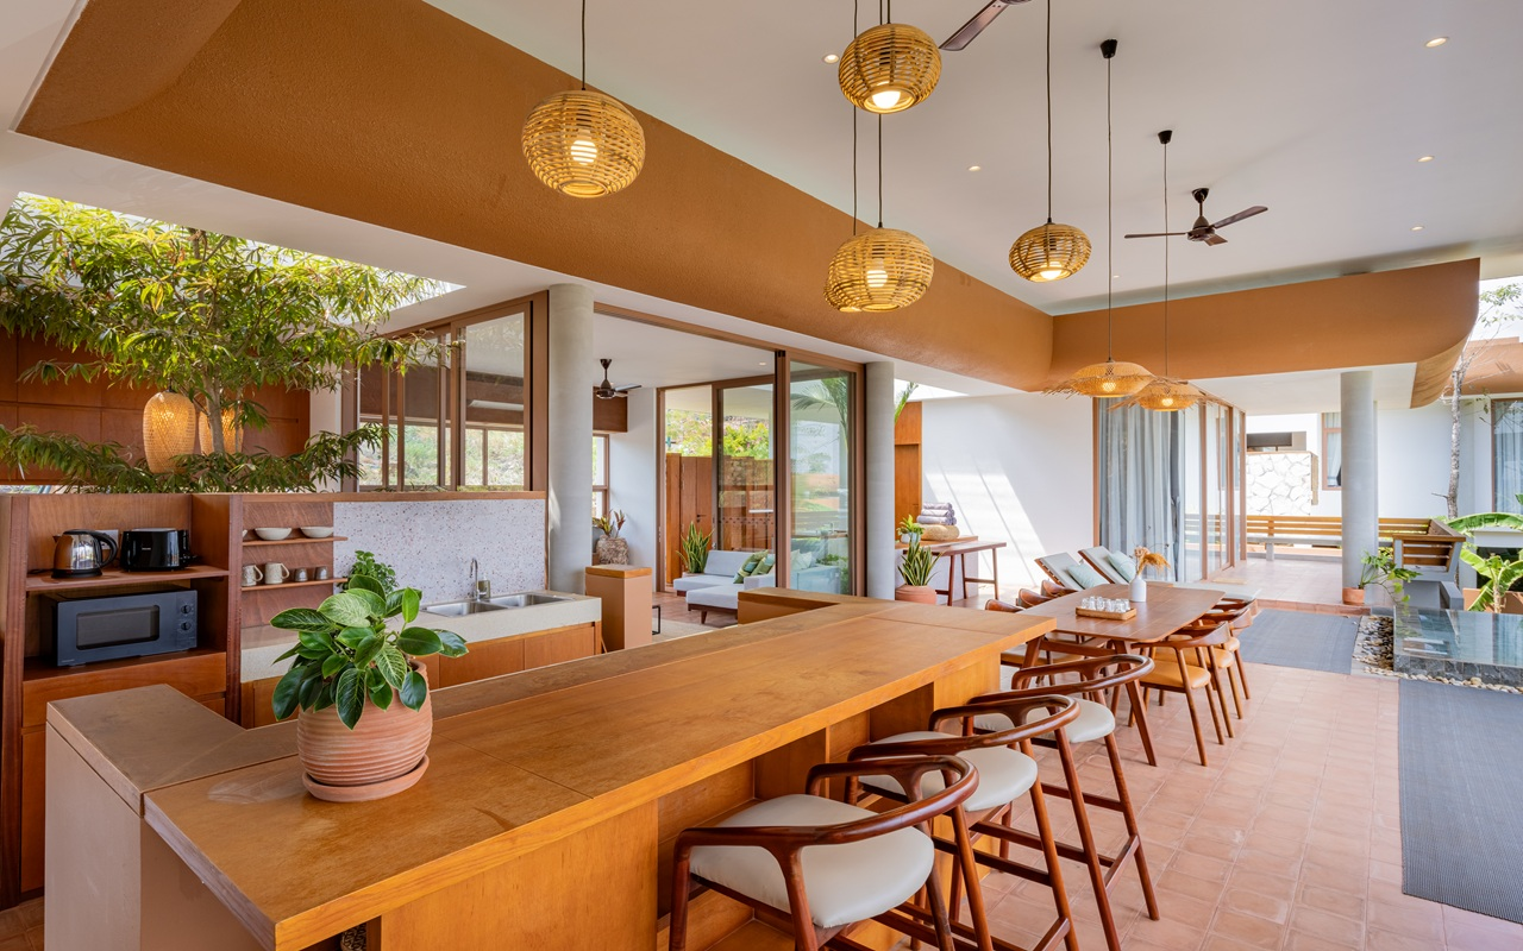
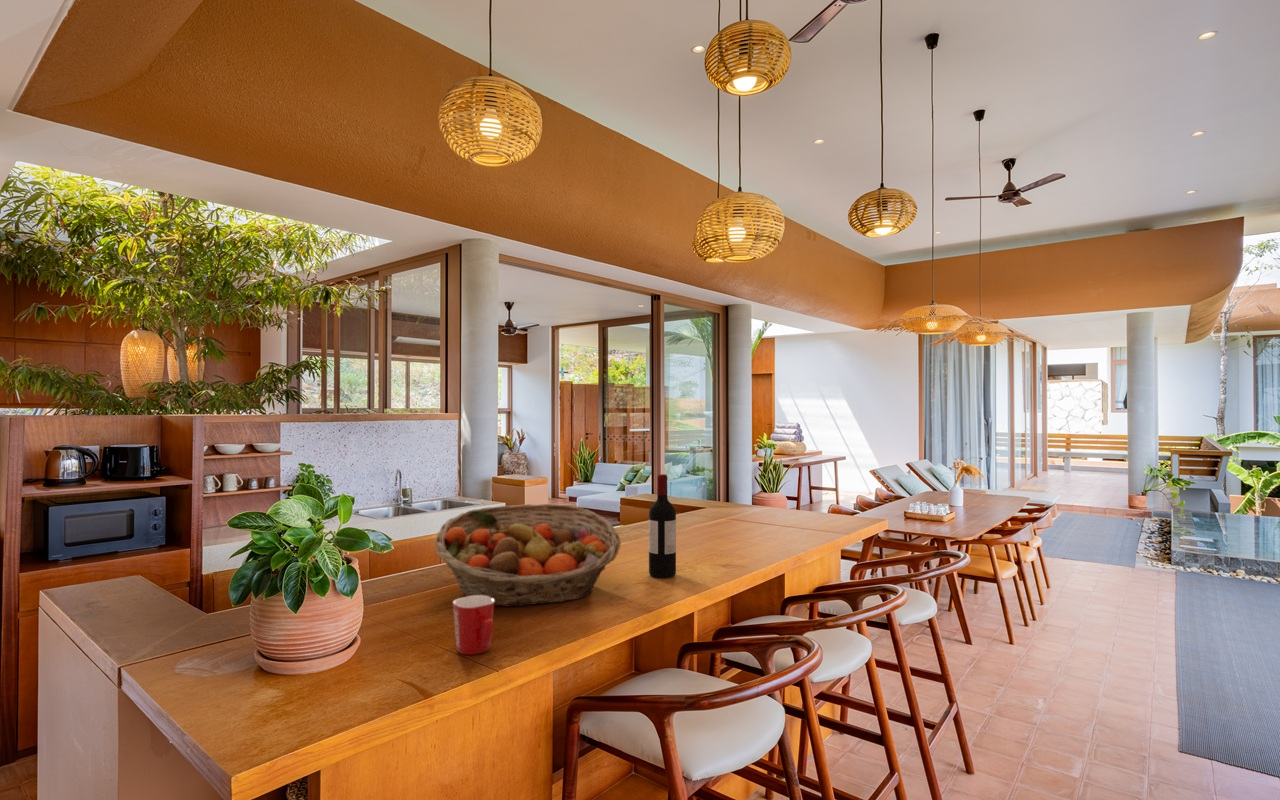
+ wine bottle [648,473,677,579]
+ mug [452,595,495,656]
+ fruit basket [434,503,622,607]
